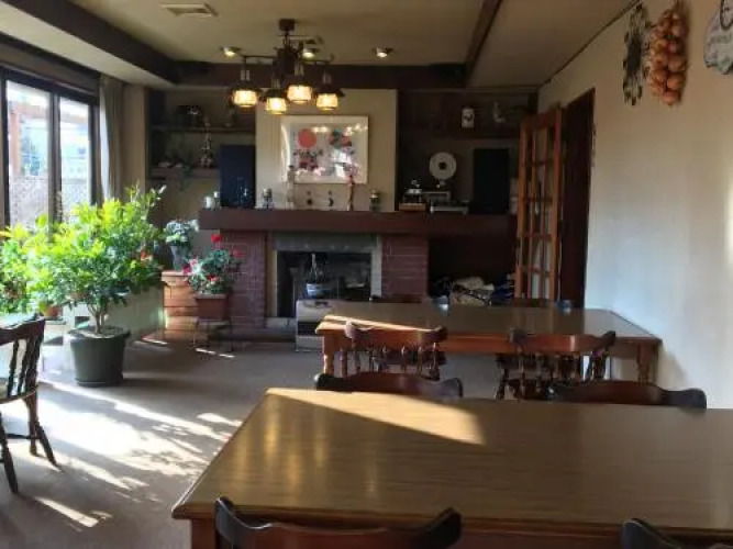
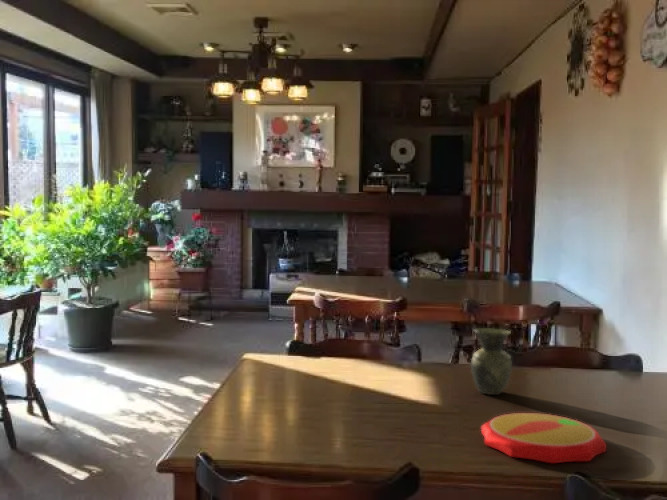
+ plate [480,412,607,464]
+ vase [470,327,513,396]
